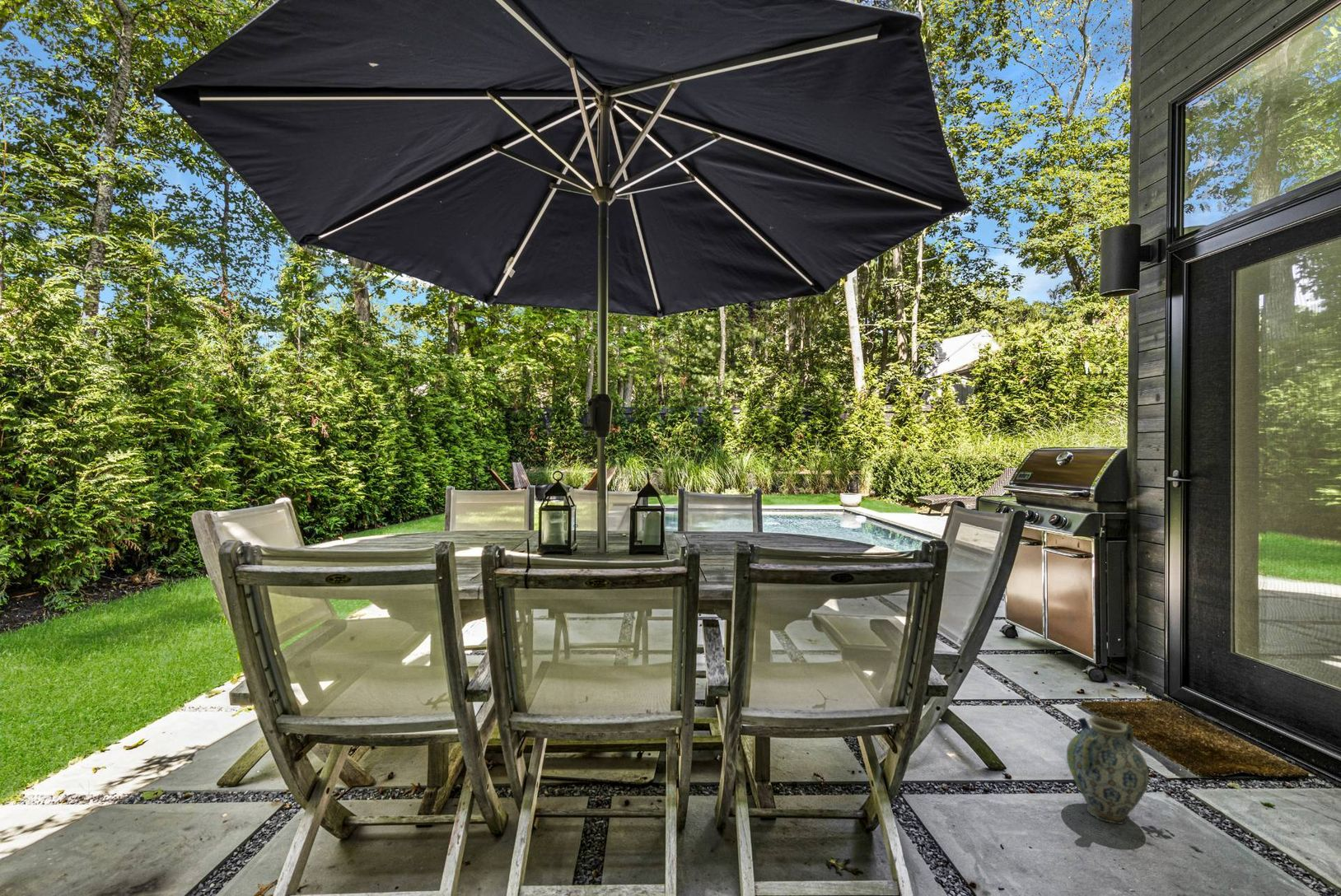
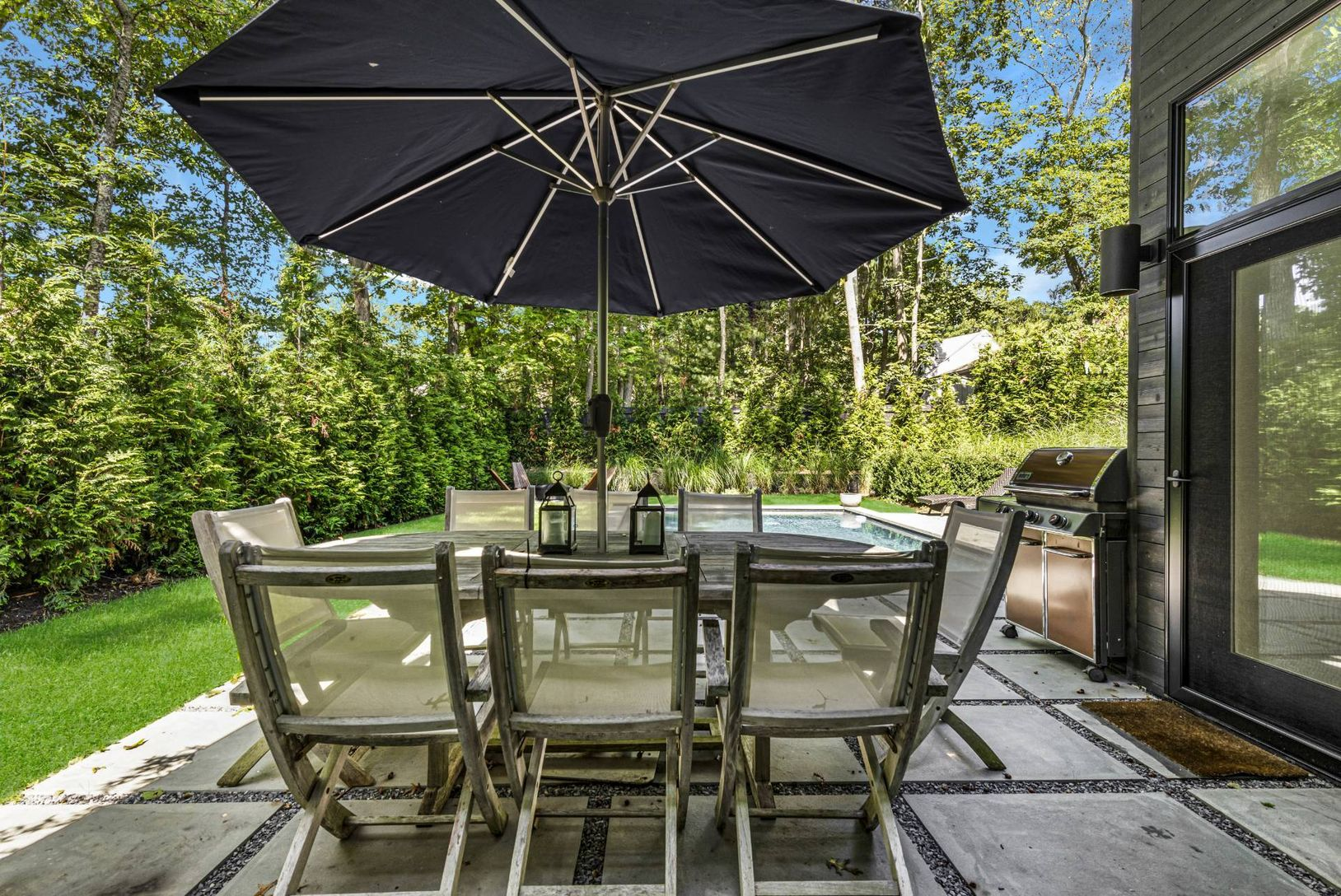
- ceramic jug [1066,716,1150,825]
